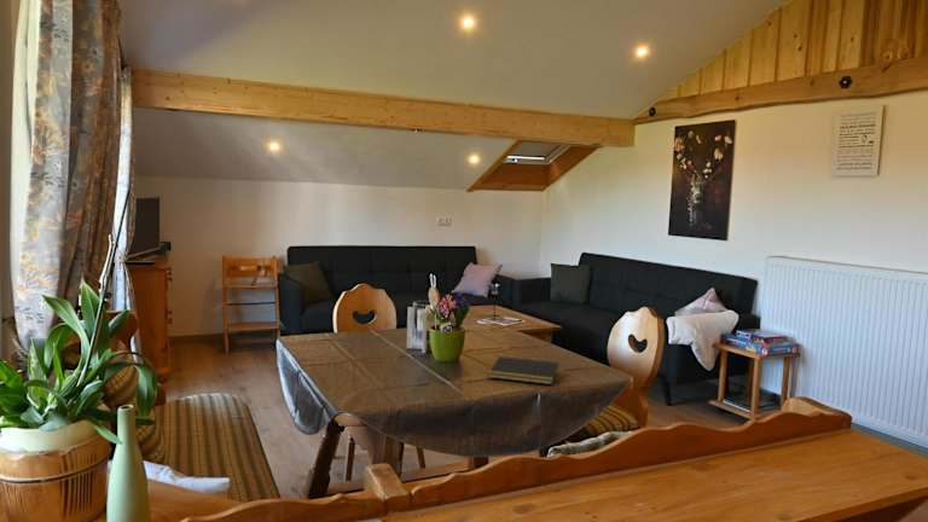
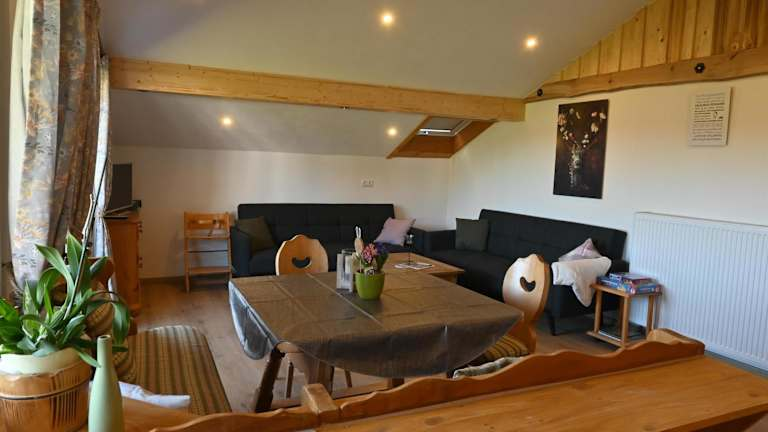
- notepad [487,355,559,385]
